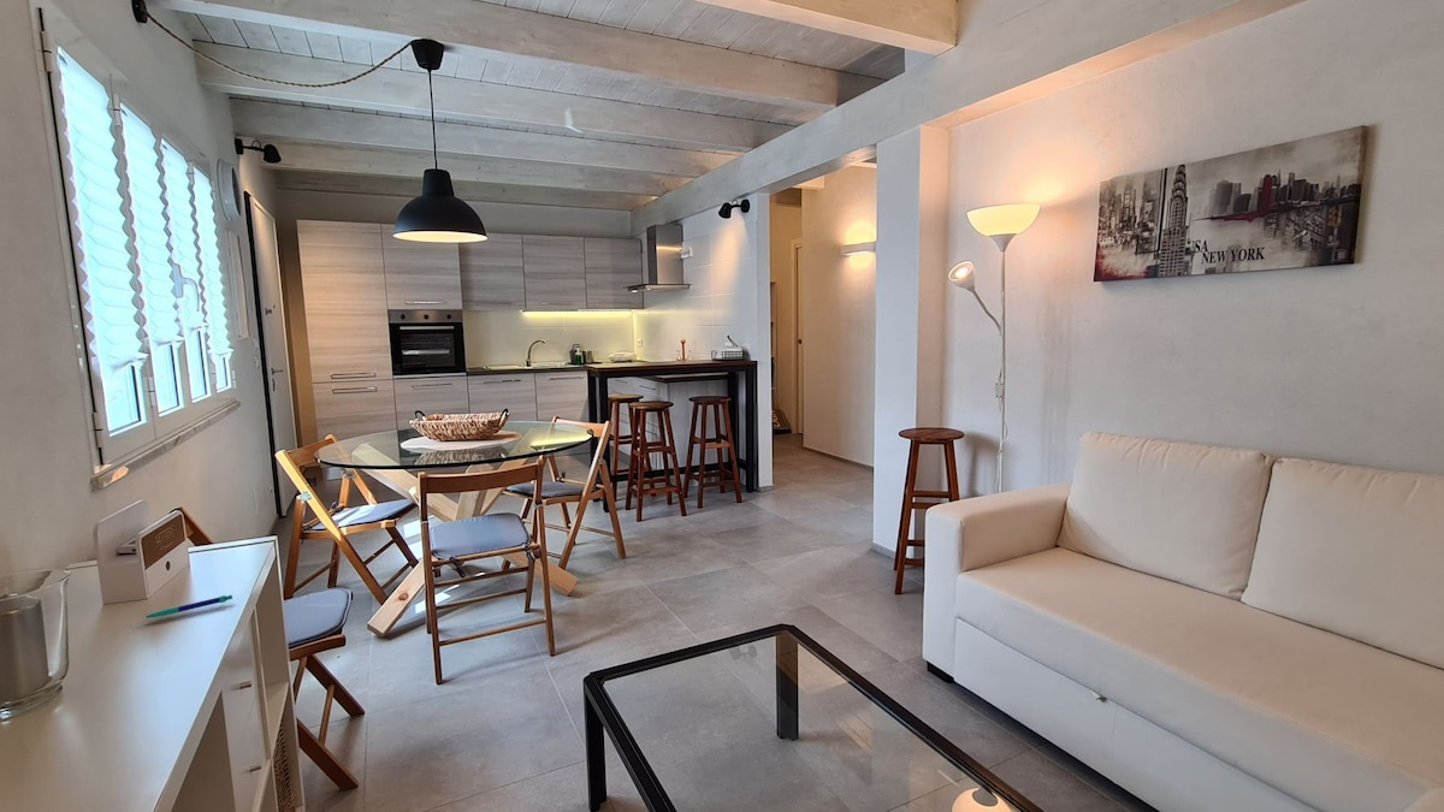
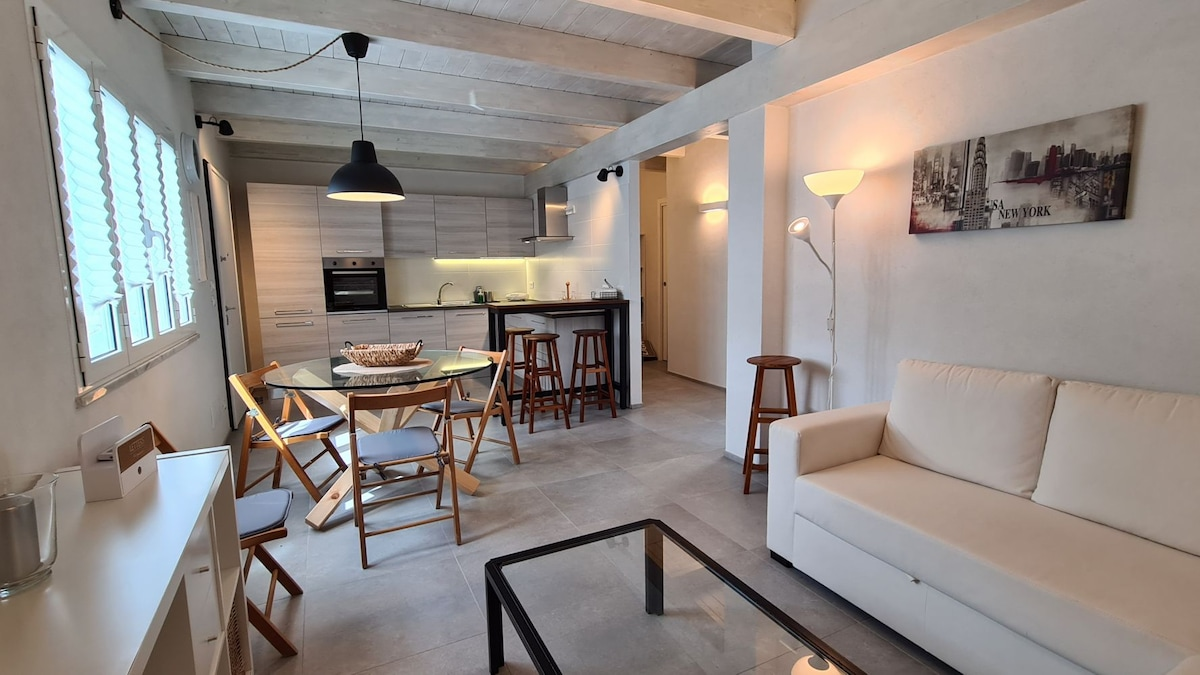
- pen [142,594,233,620]
